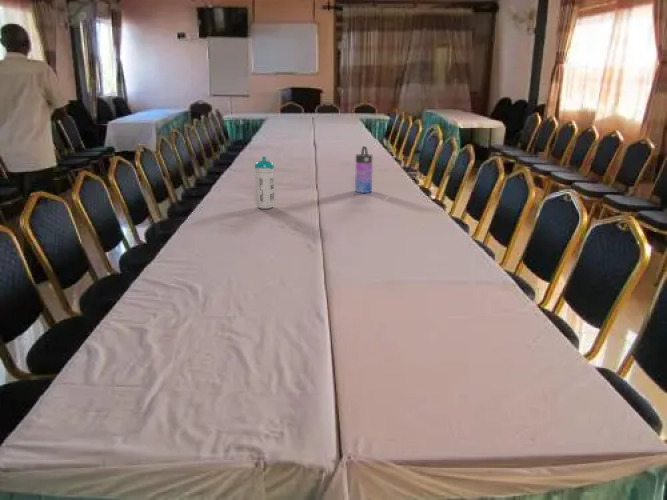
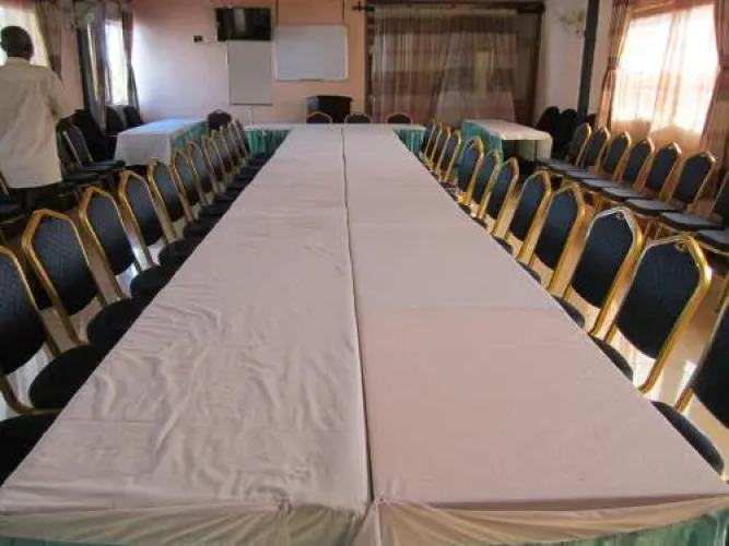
- water bottle [254,155,275,210]
- water bottle [354,145,374,194]
